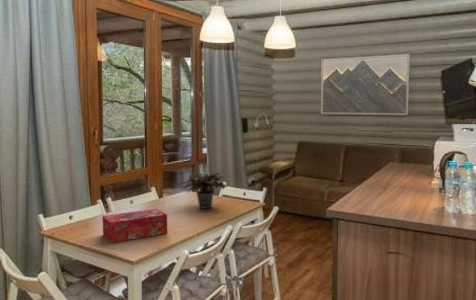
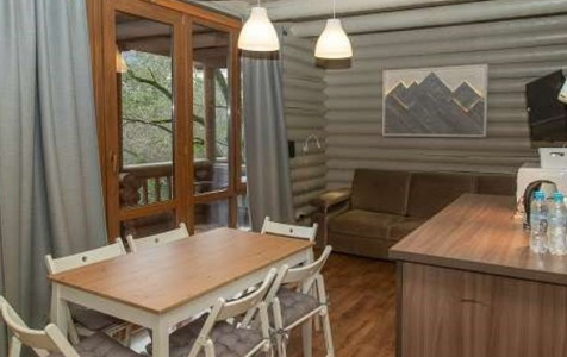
- potted plant [179,171,228,210]
- tissue box [101,208,168,244]
